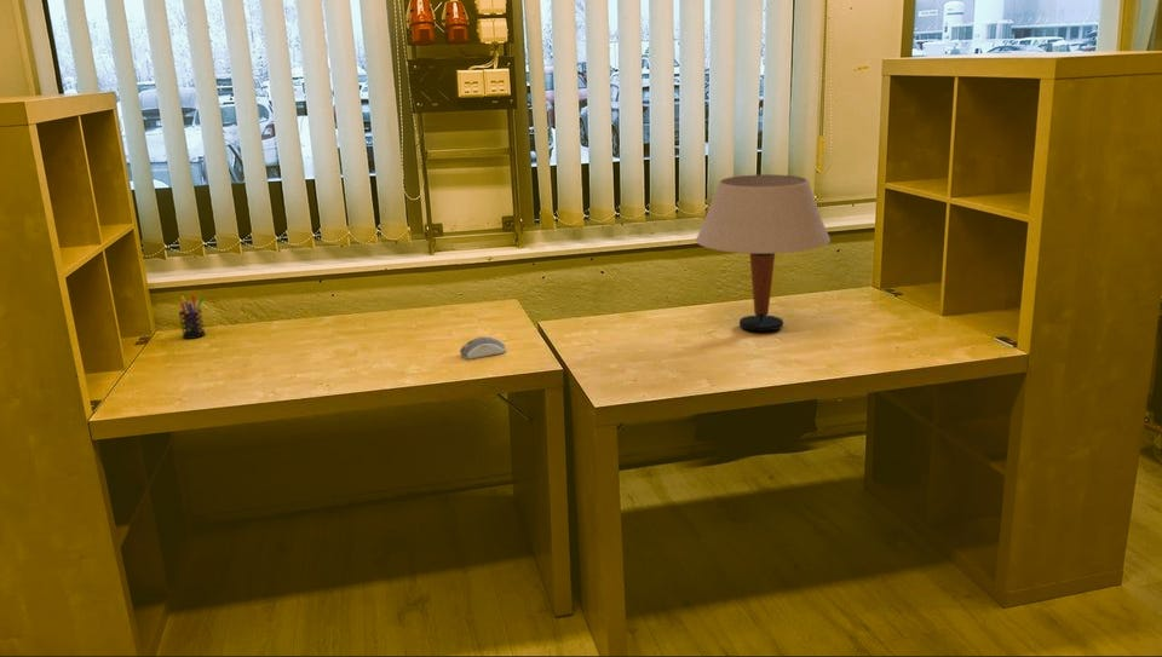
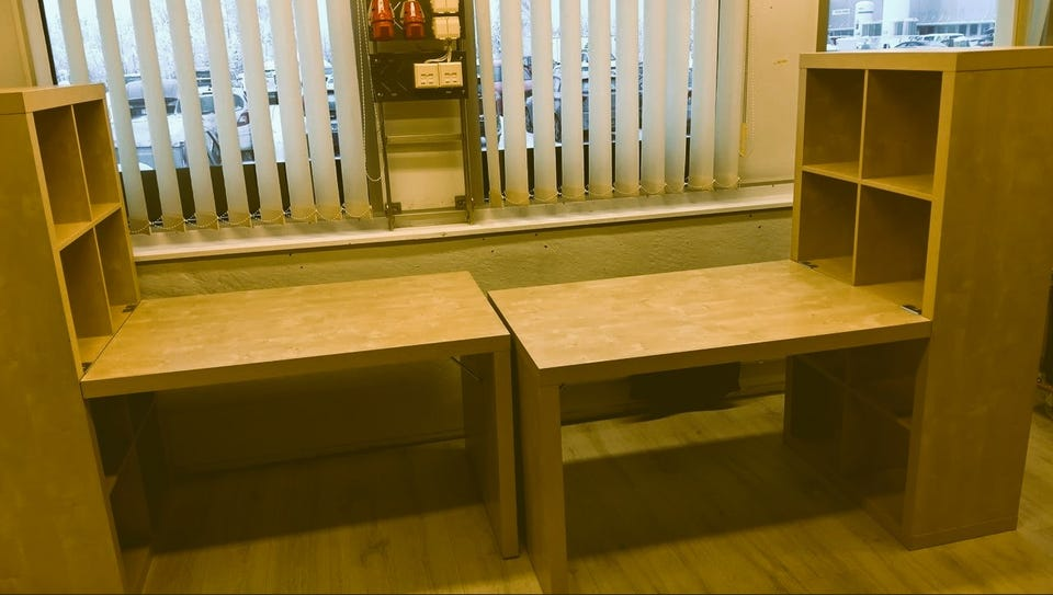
- pen holder [178,294,206,340]
- computer mouse [459,336,507,361]
- table lamp [695,173,832,333]
